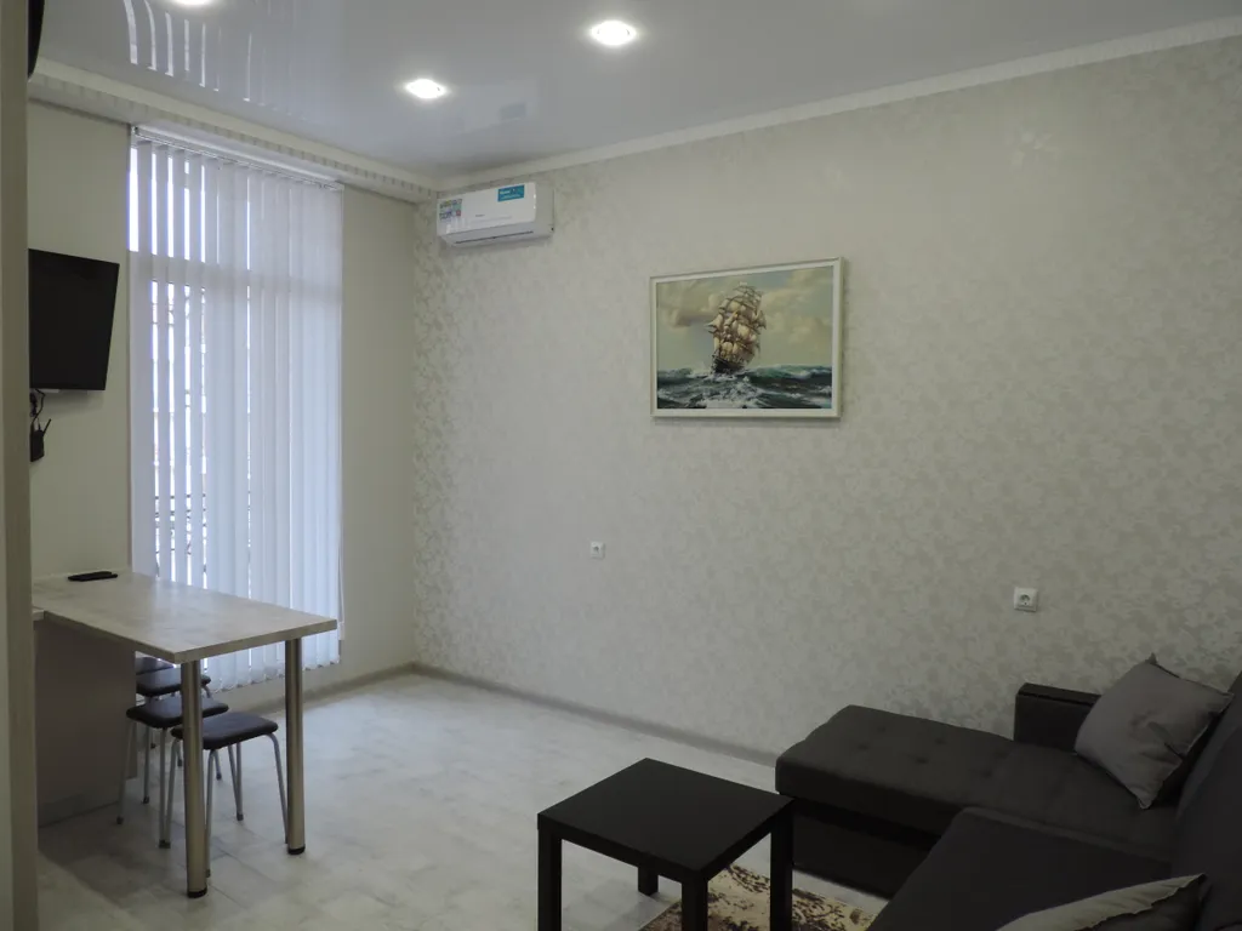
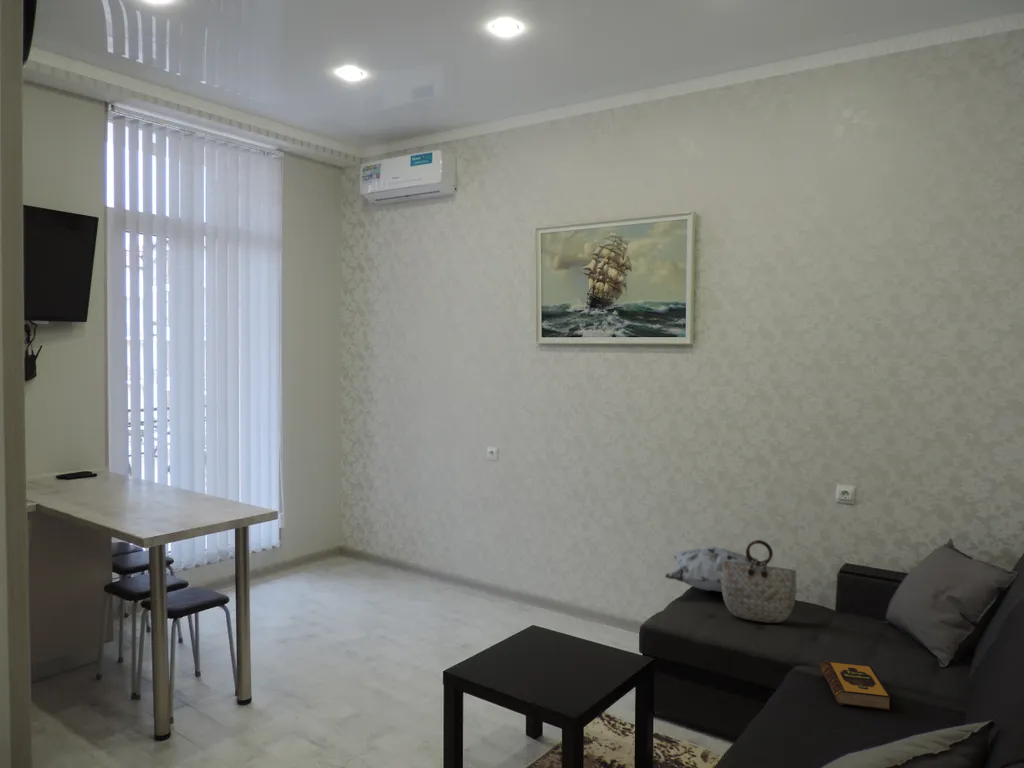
+ handbag [721,539,797,624]
+ decorative pillow [664,545,760,593]
+ hardback book [820,660,892,711]
